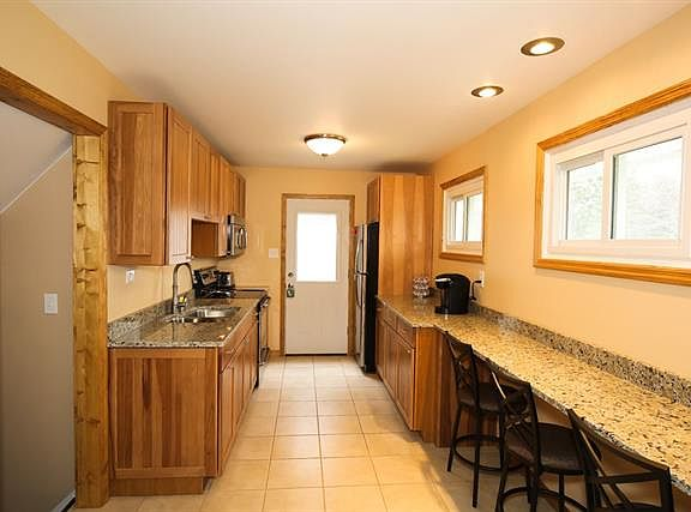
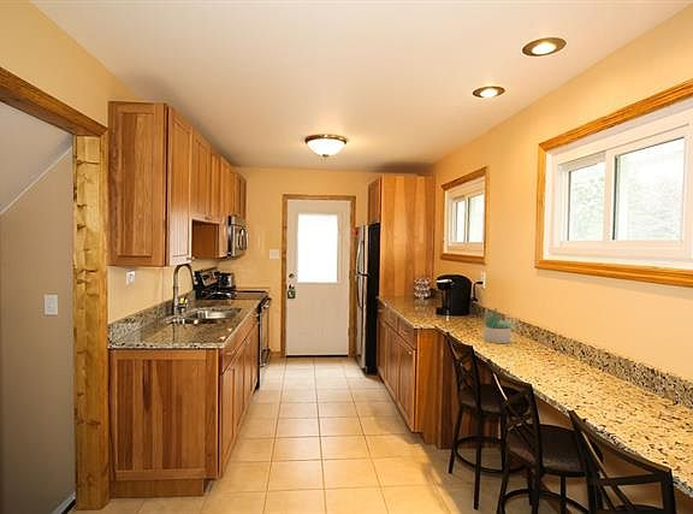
+ succulent plant [482,307,514,344]
